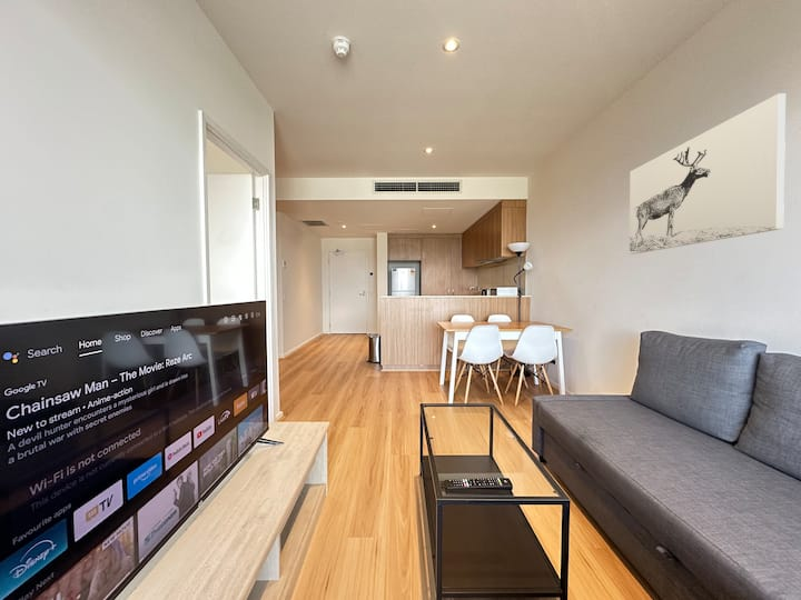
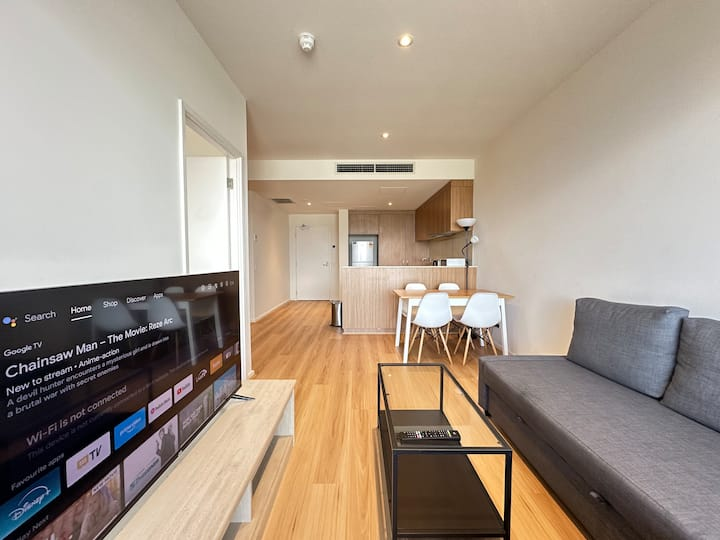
- wall art [629,92,787,256]
